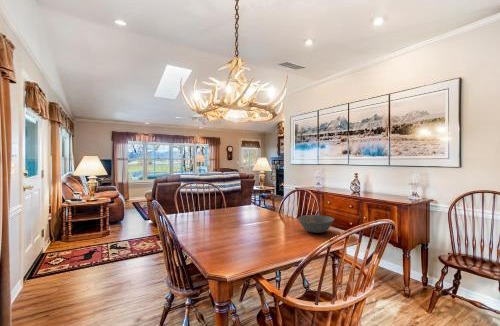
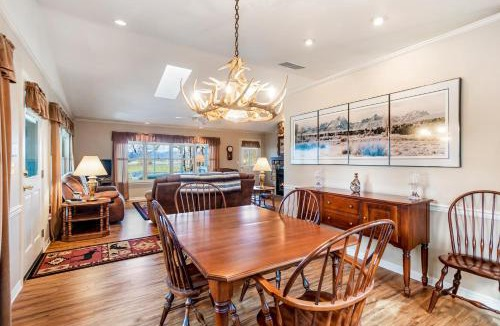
- bowl [296,214,335,234]
